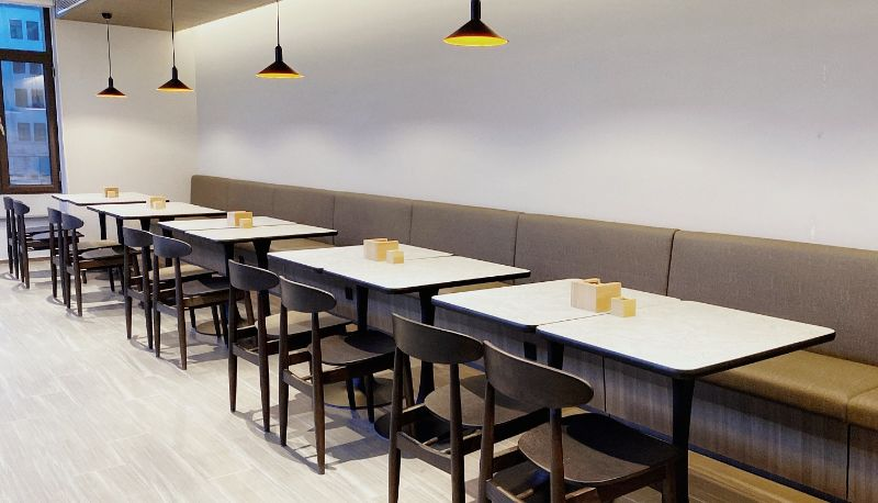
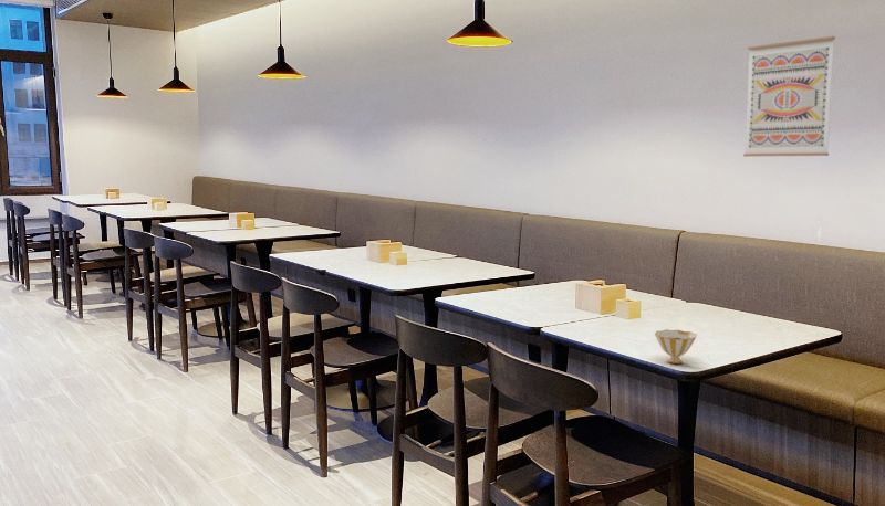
+ wall art [742,35,836,157]
+ teacup [654,328,698,365]
